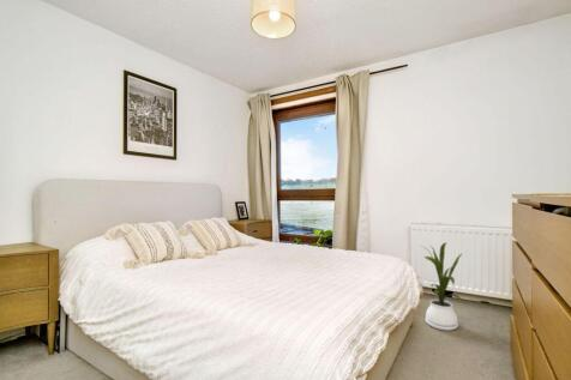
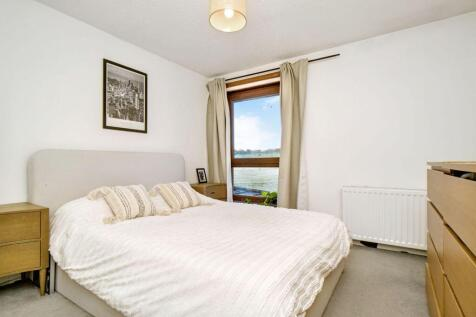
- house plant [420,241,463,332]
